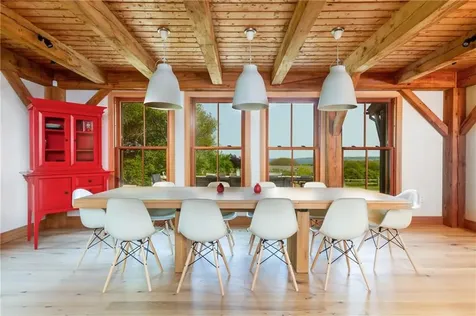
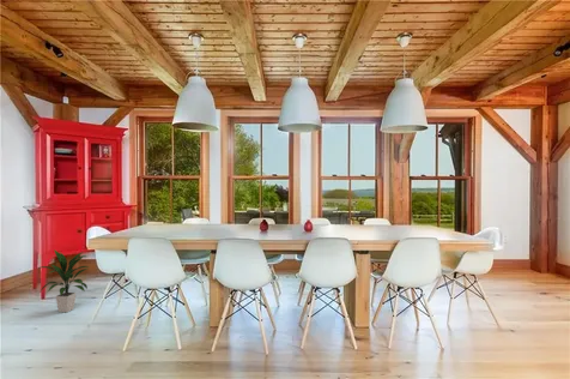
+ indoor plant [38,248,92,313]
